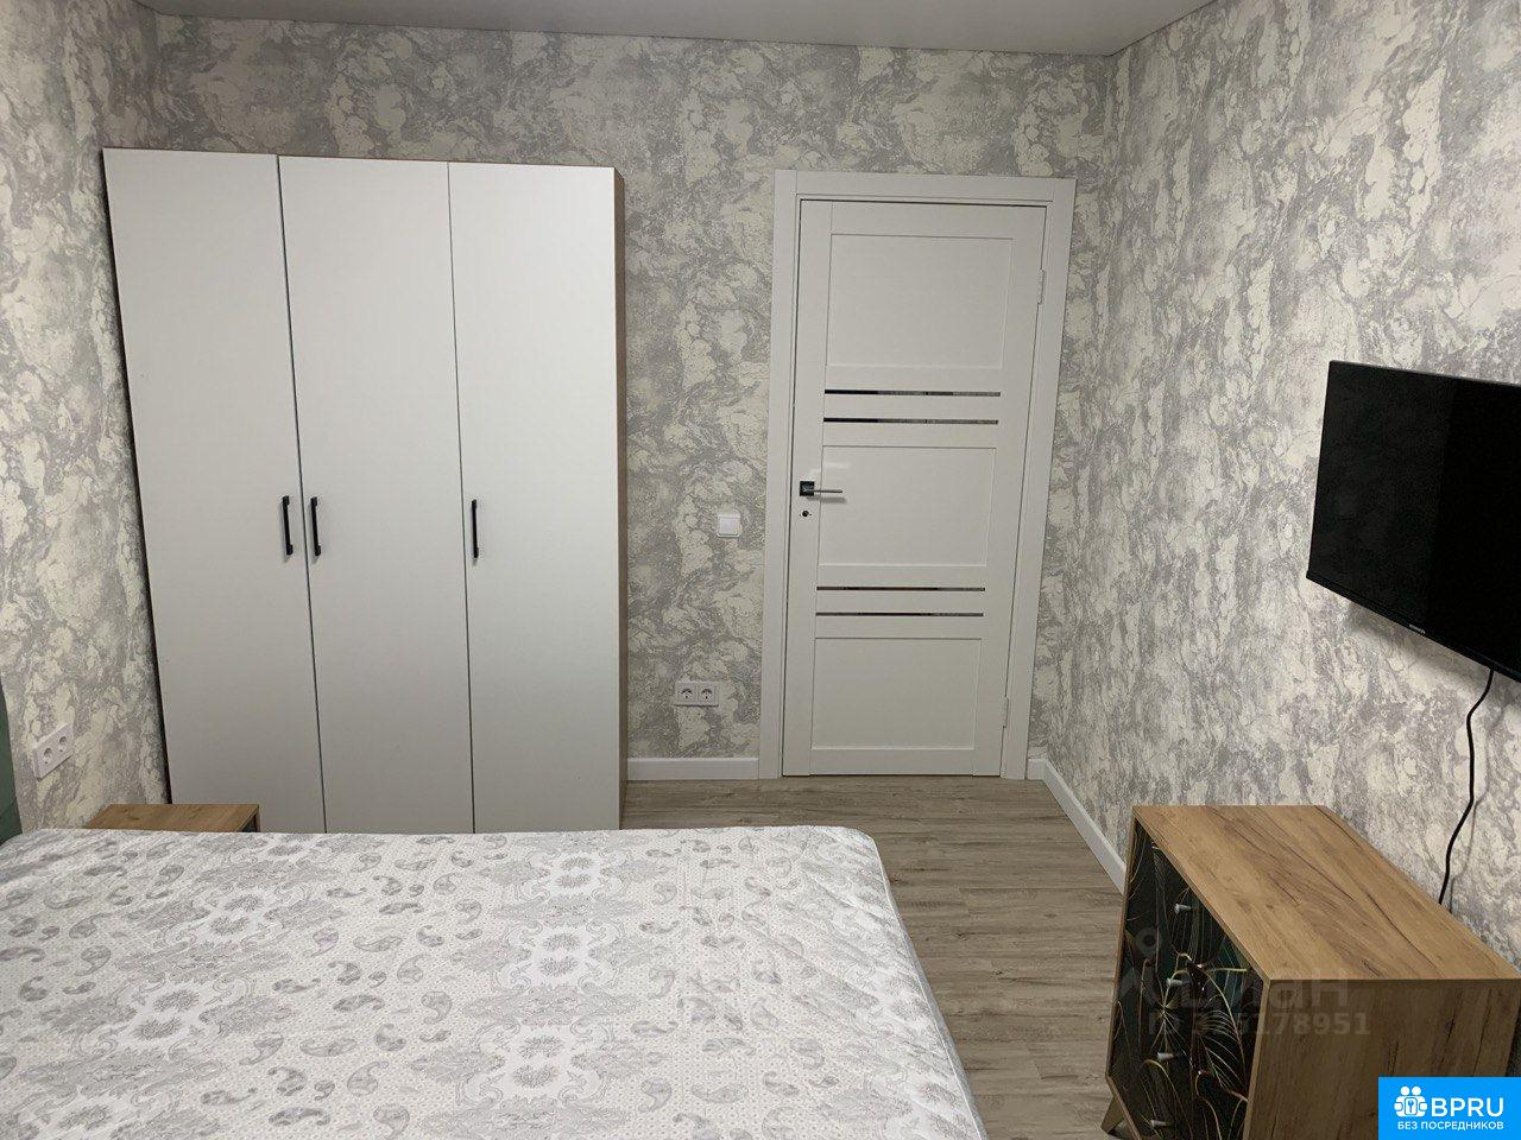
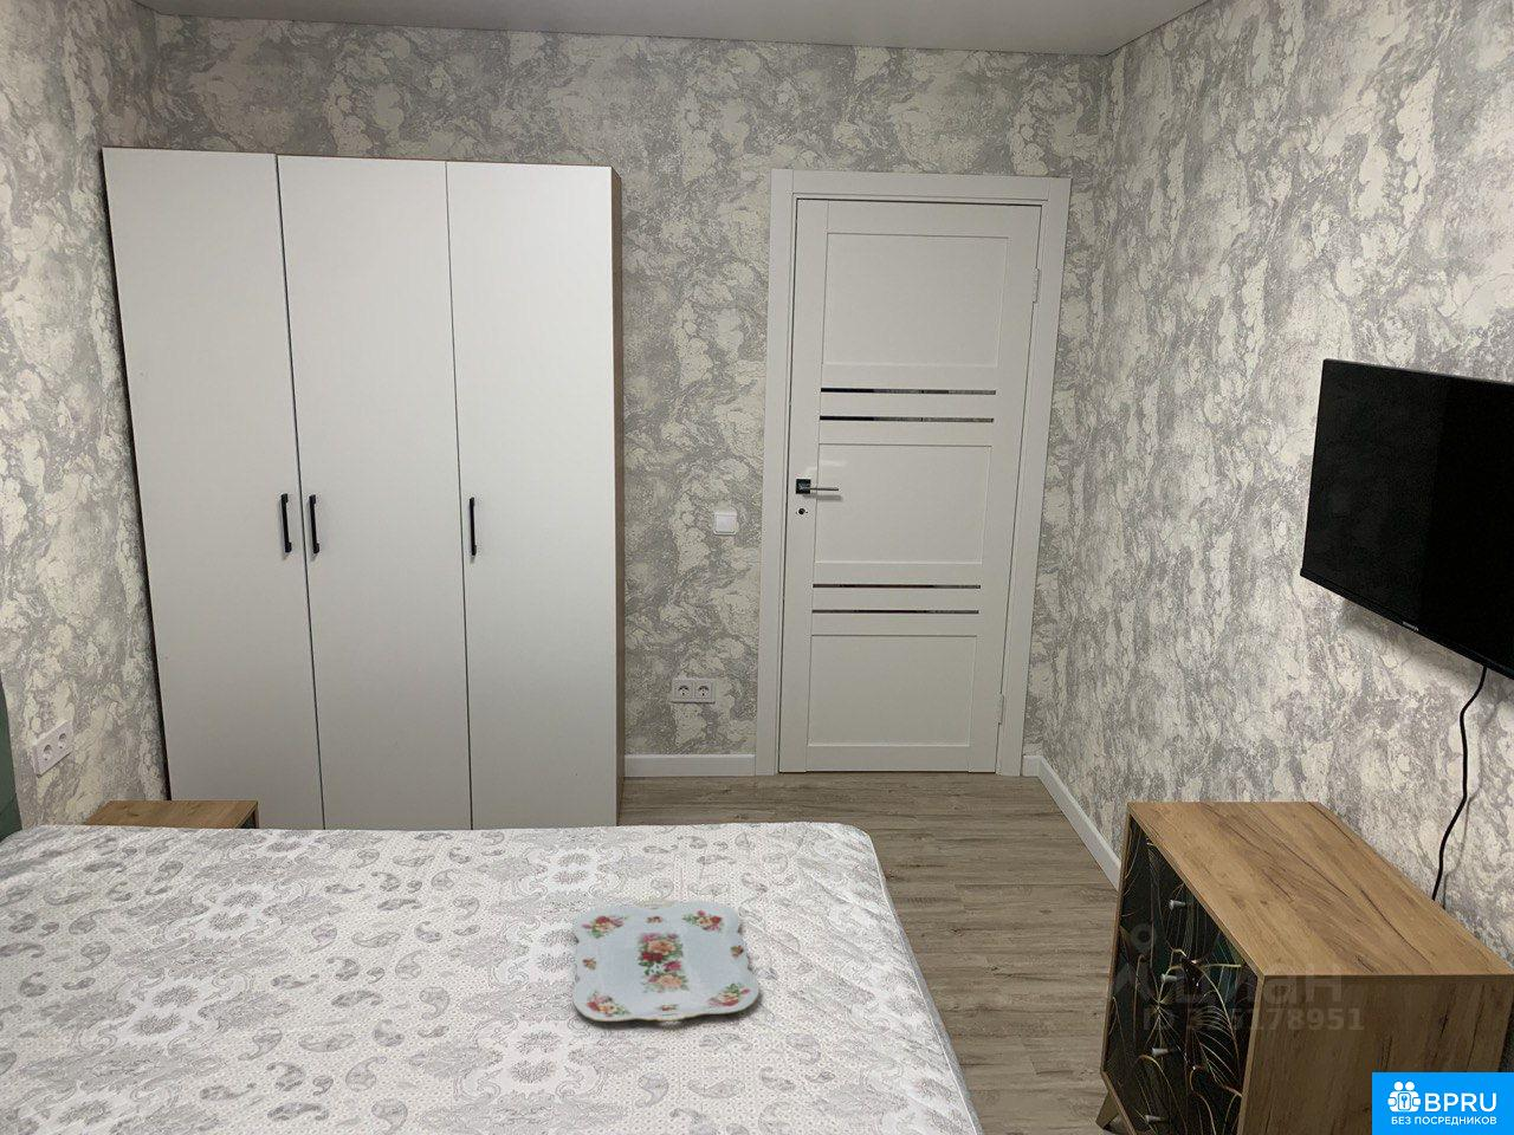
+ serving tray [571,899,761,1023]
